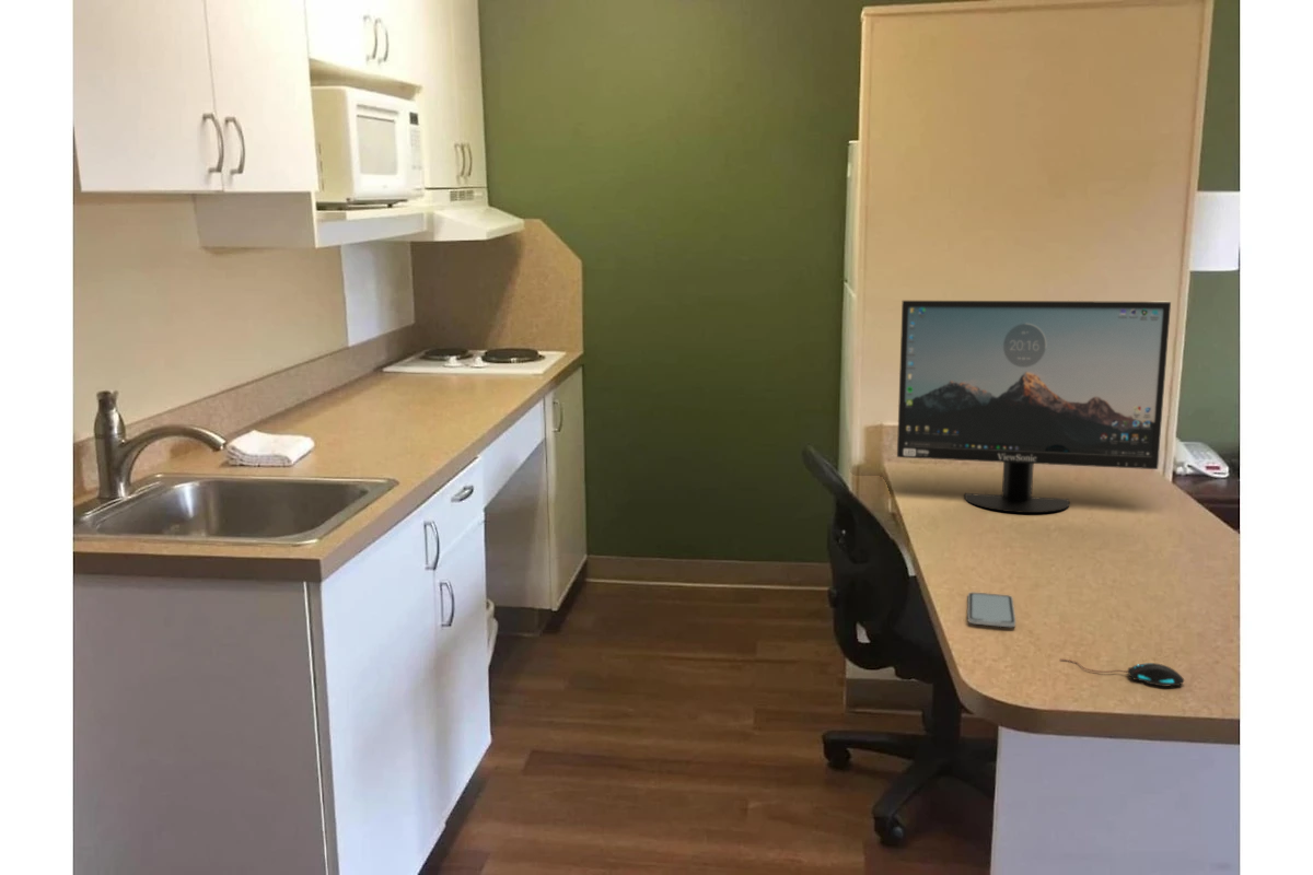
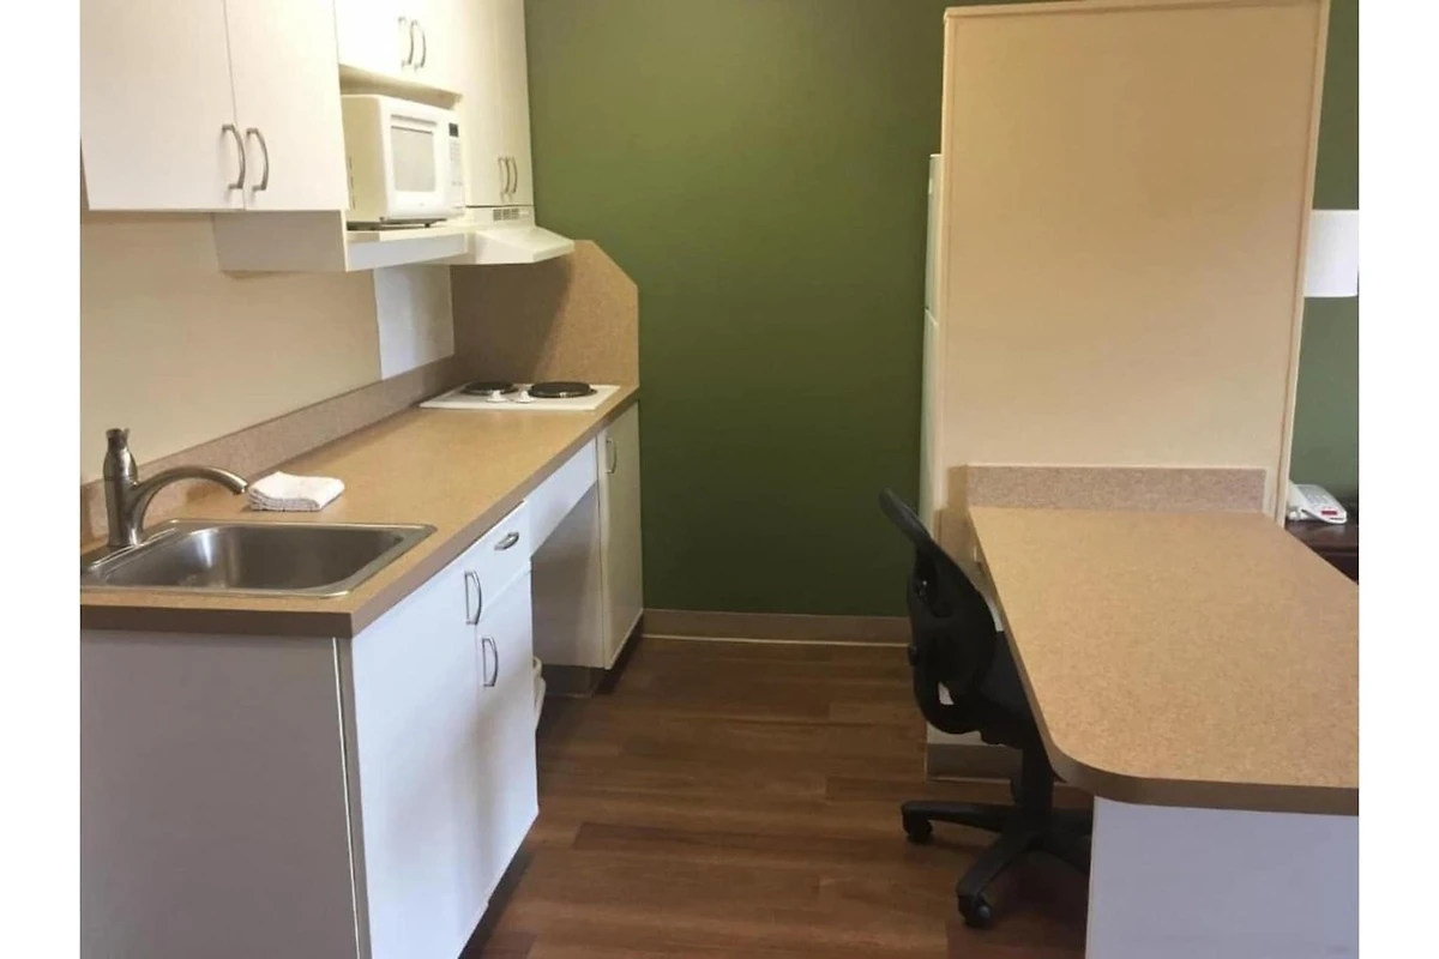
- mouse [1059,658,1185,688]
- monitor [896,300,1172,514]
- smartphone [966,592,1016,628]
